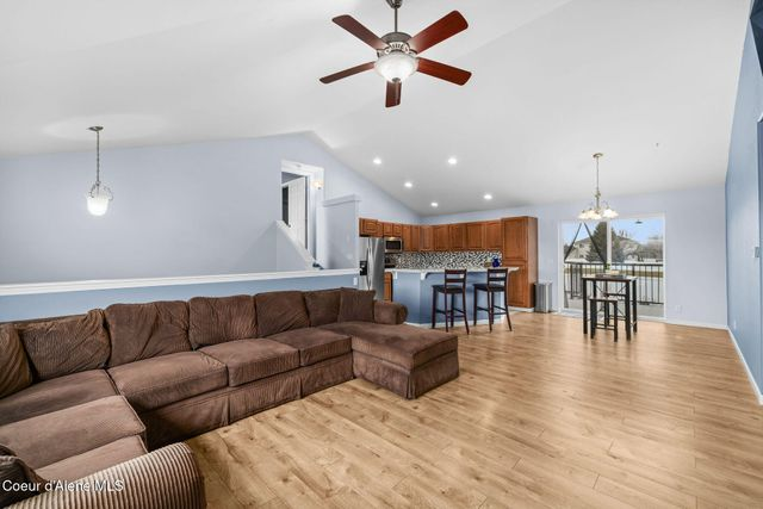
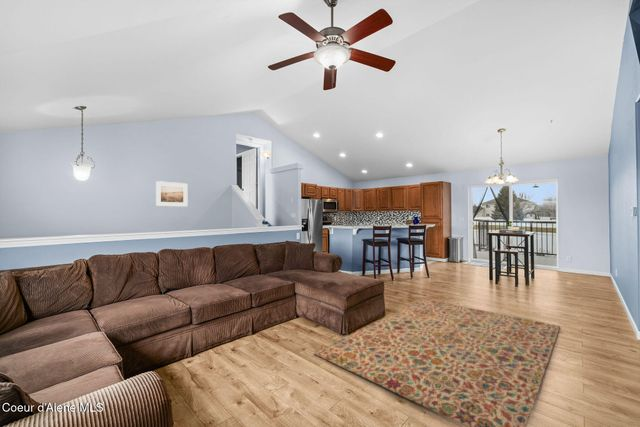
+ rug [313,298,561,427]
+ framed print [155,180,188,207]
